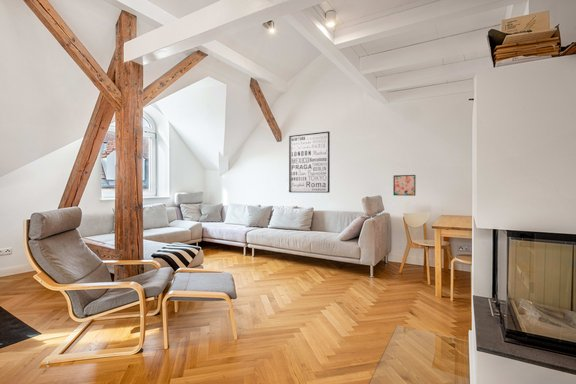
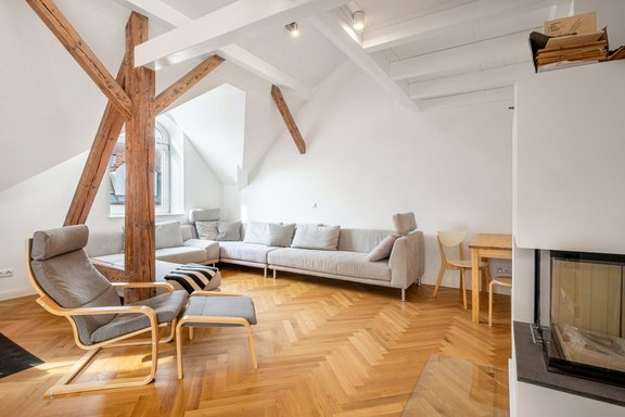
- wall art [288,130,331,194]
- wall art [392,174,416,197]
